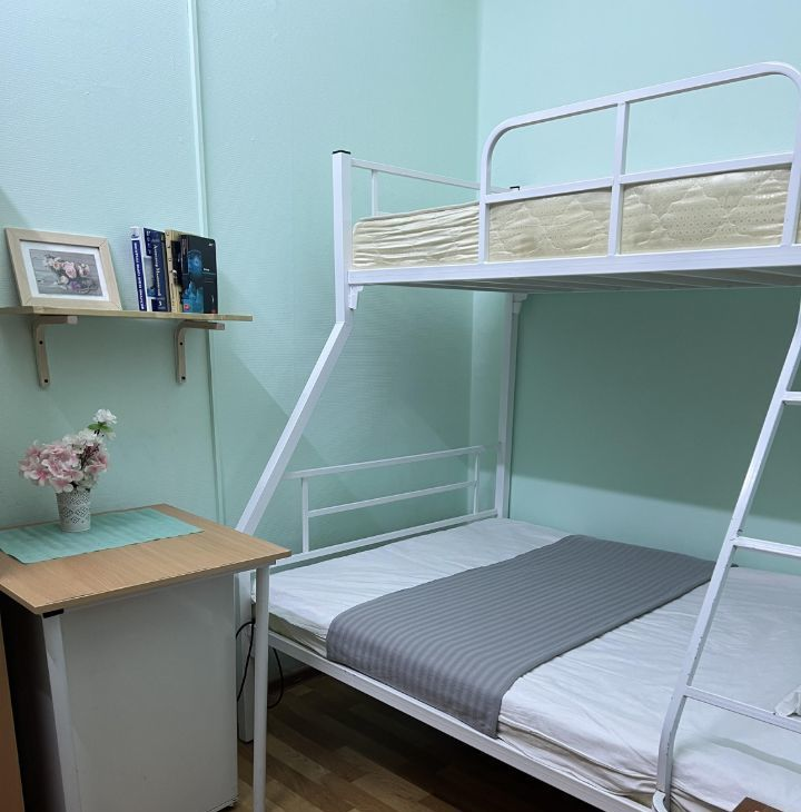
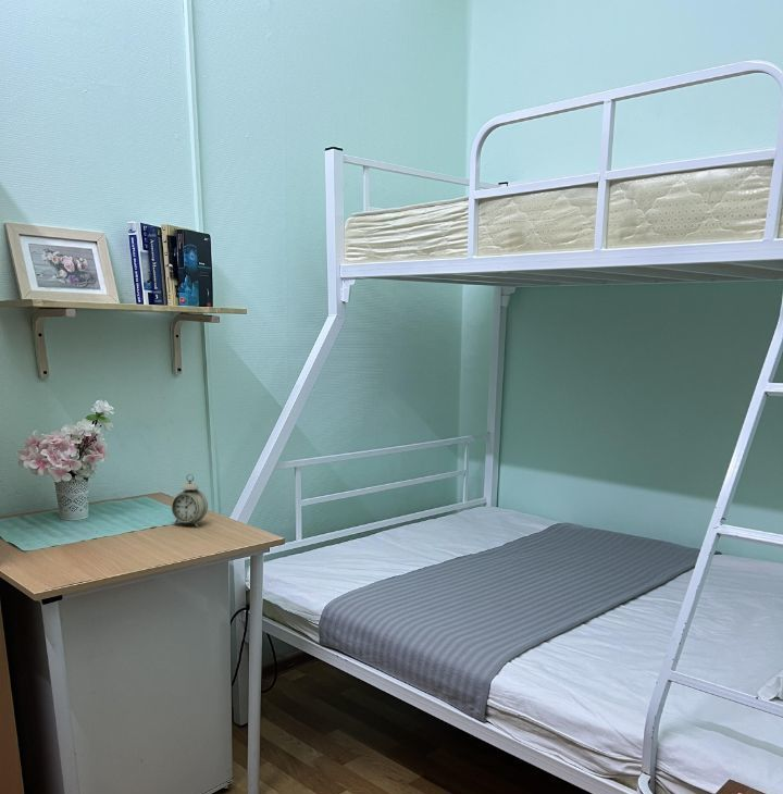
+ alarm clock [171,473,209,529]
